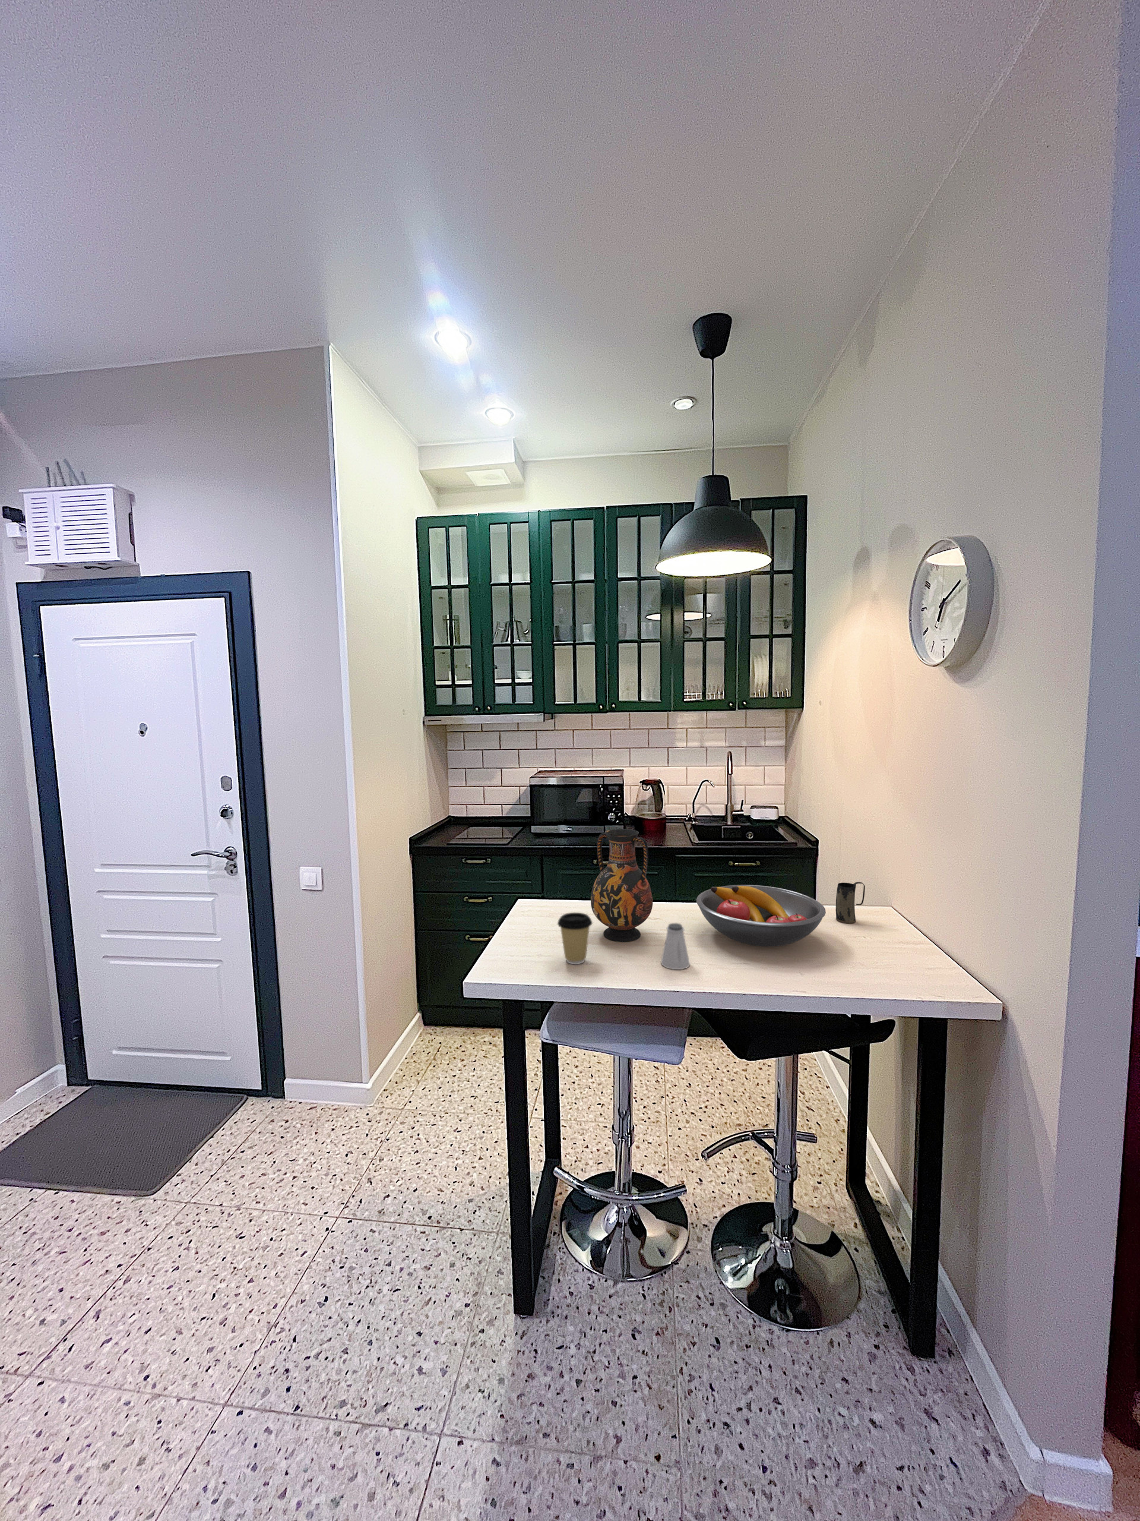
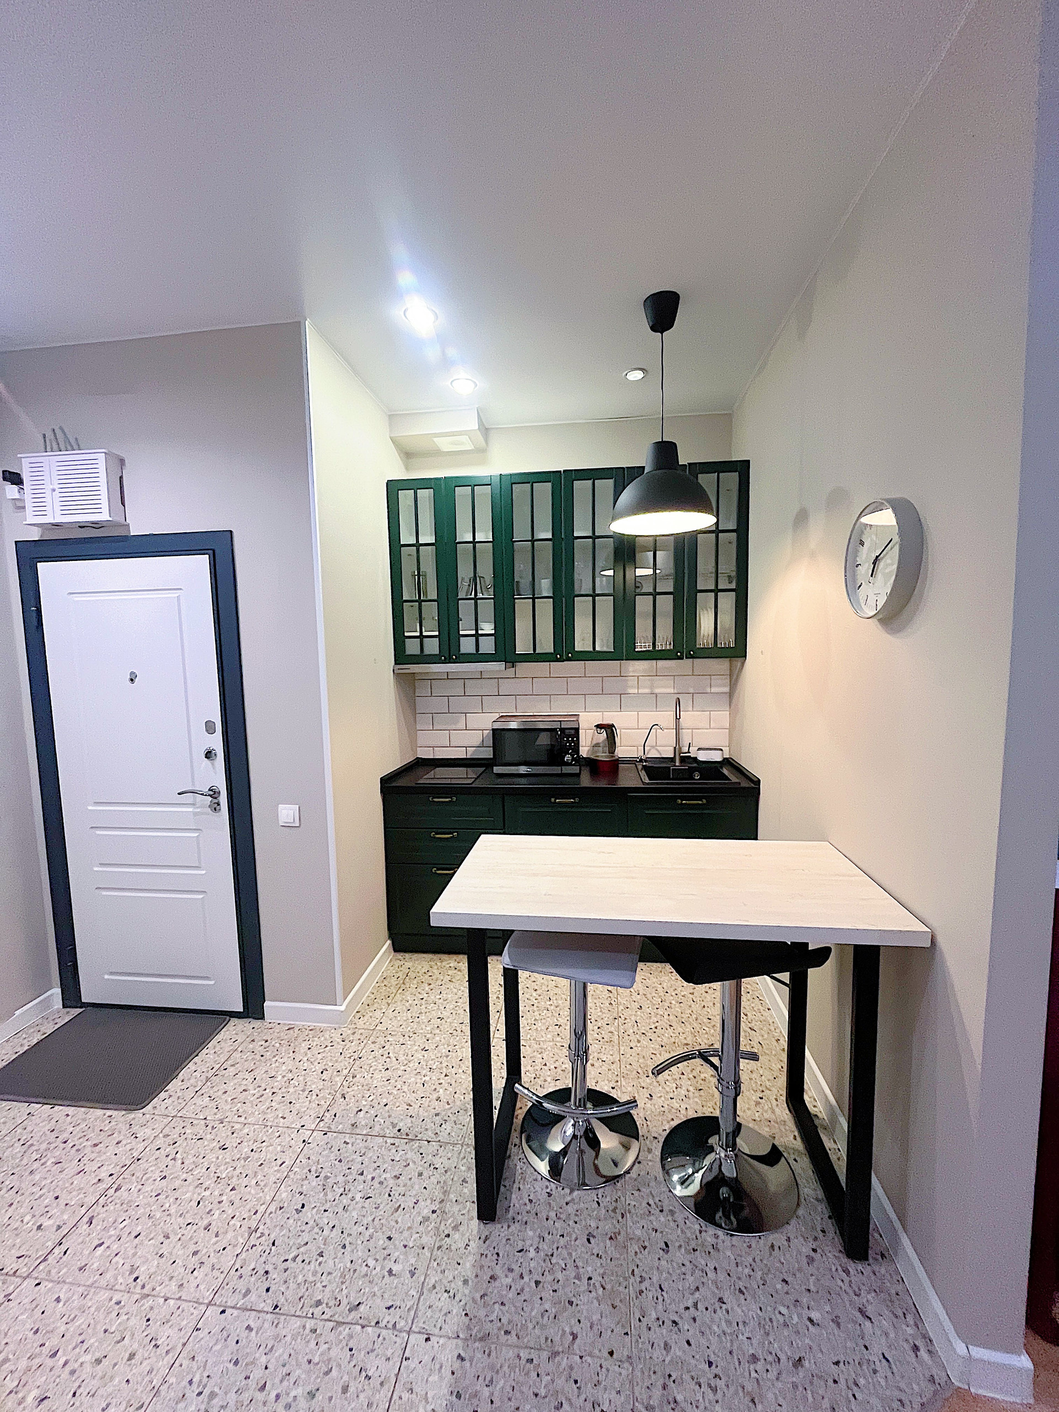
- fruit bowl [696,884,826,947]
- vase [590,829,653,943]
- coffee cup [557,913,593,965]
- saltshaker [660,922,691,970]
- mug [836,881,866,923]
